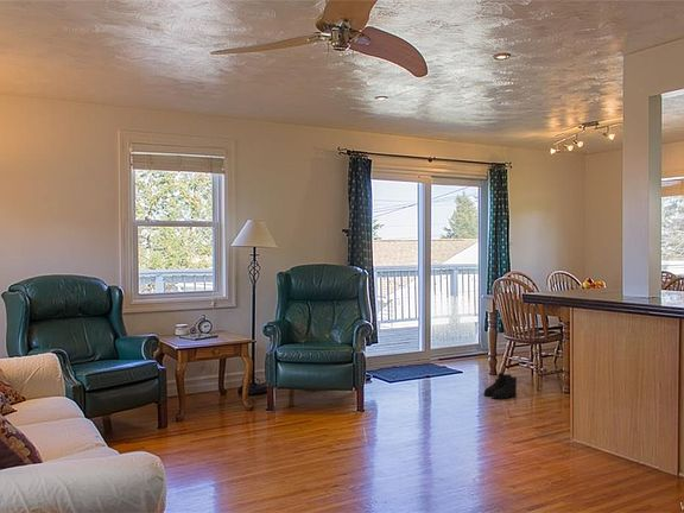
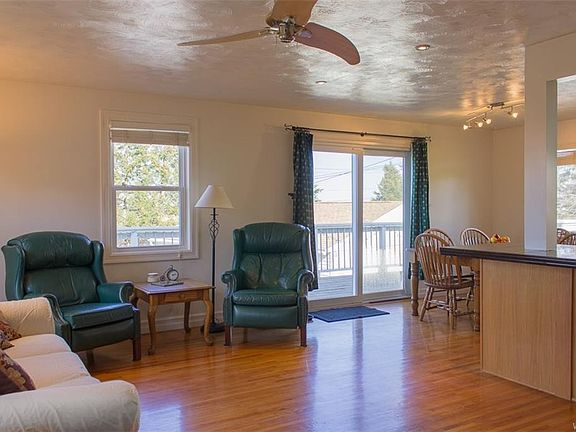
- boots [482,372,519,400]
